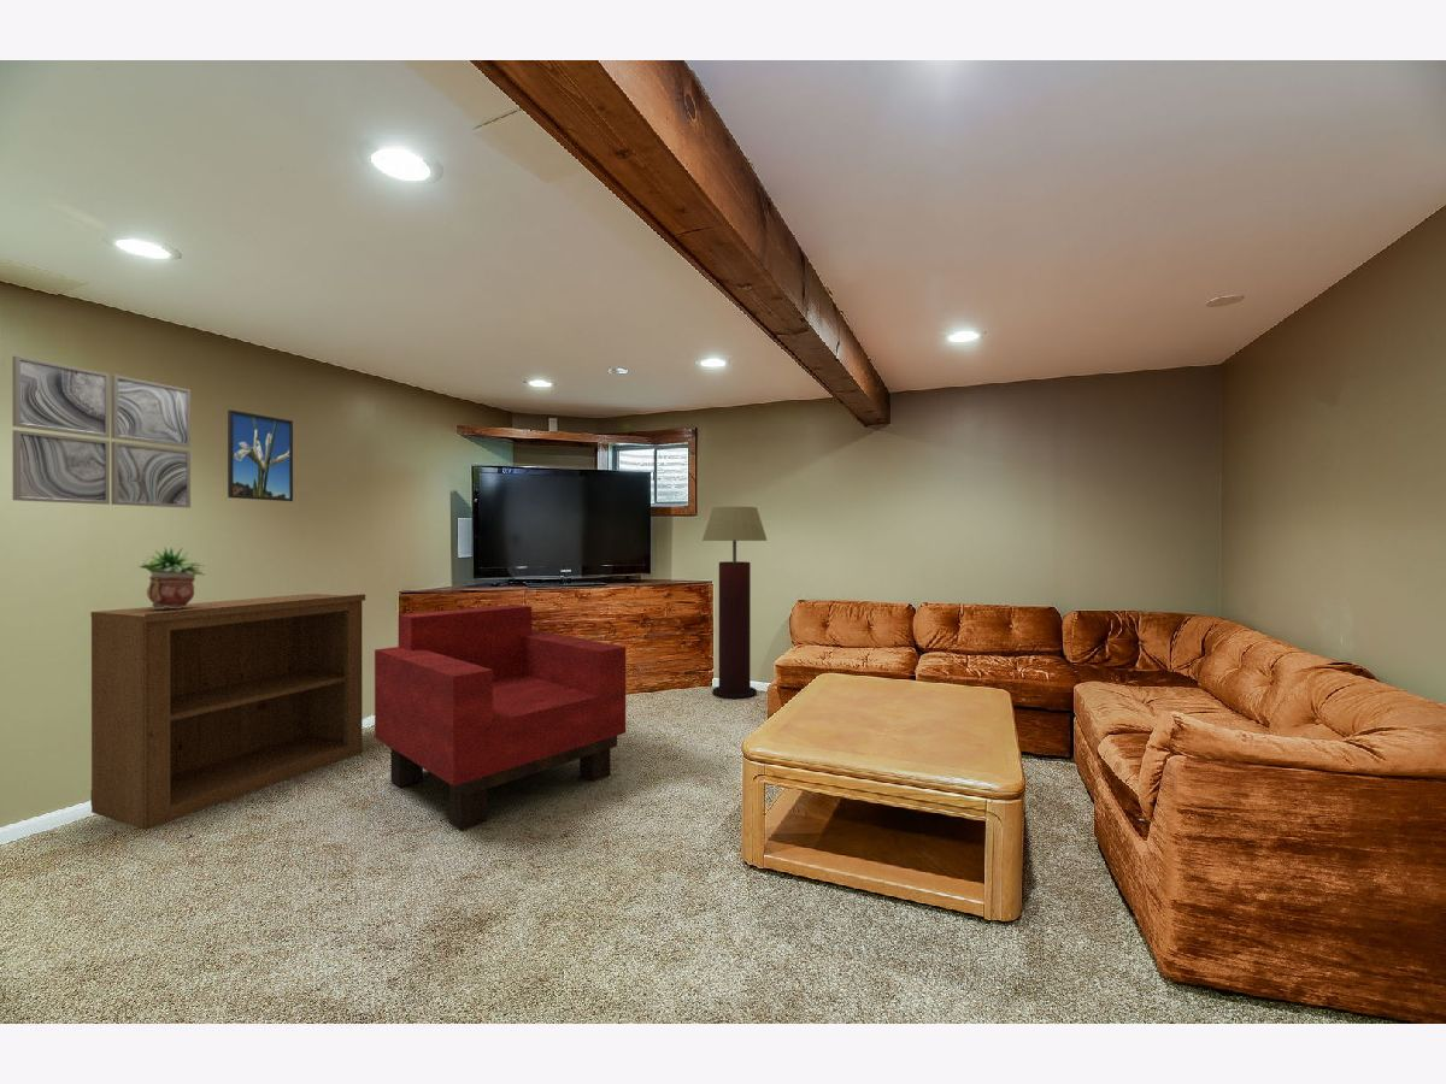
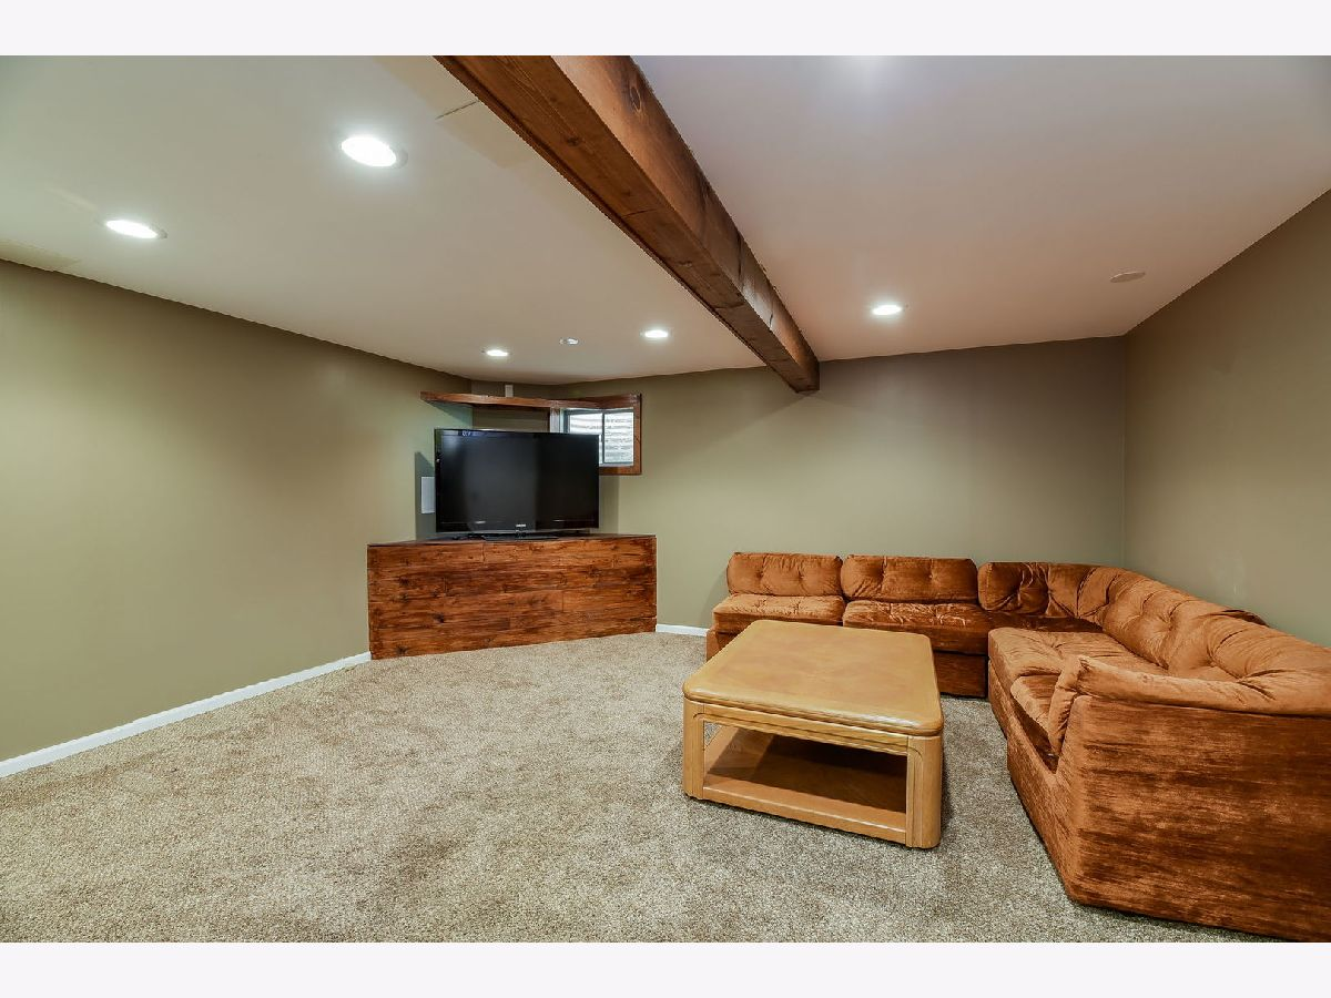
- armchair [374,603,627,832]
- wall art [11,354,192,509]
- floor lamp [701,506,768,700]
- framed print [227,408,294,502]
- potted plant [137,547,207,608]
- bookshelf [89,593,366,831]
